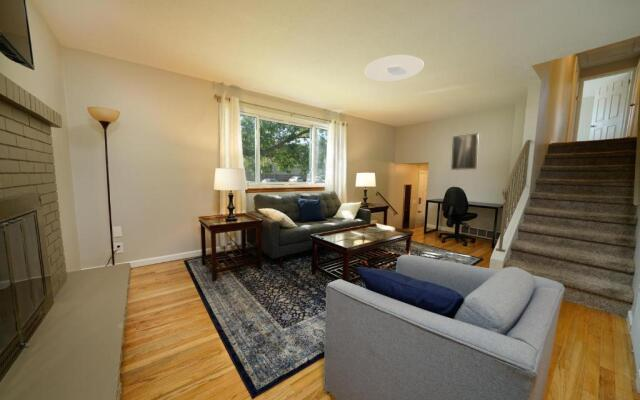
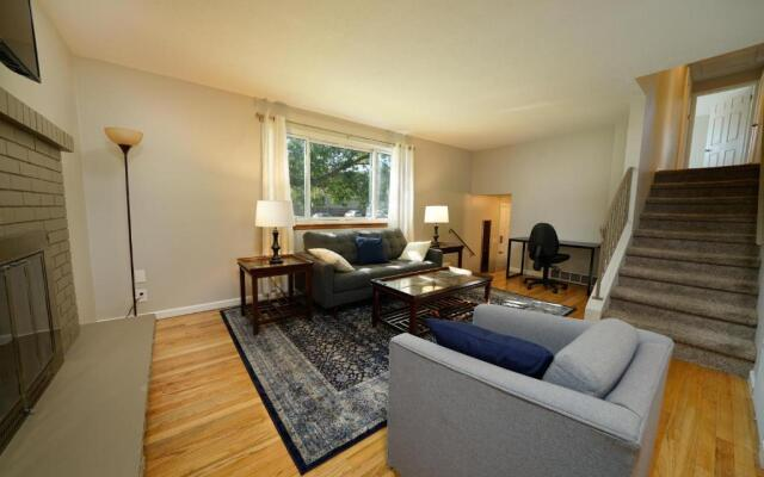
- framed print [450,132,480,171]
- ceiling light [364,54,425,82]
